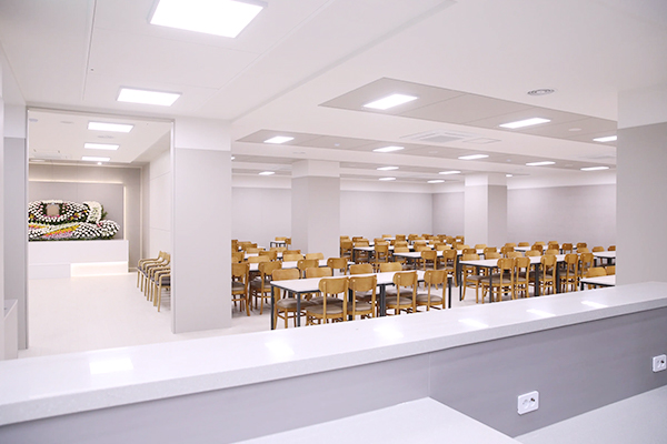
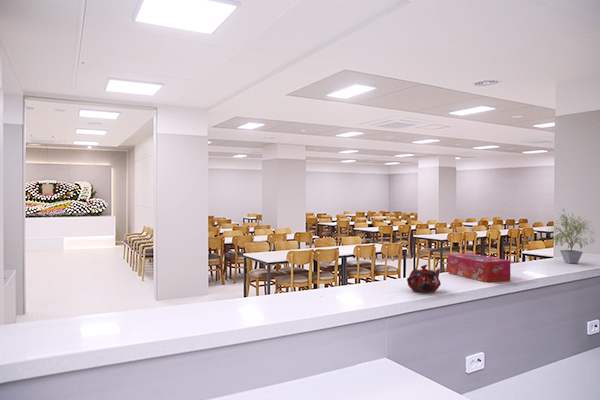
+ tissue box [447,253,511,283]
+ potted plant [547,208,598,264]
+ teapot [406,264,442,293]
